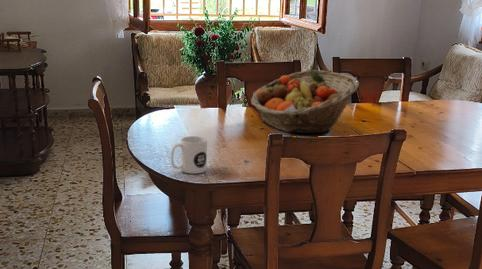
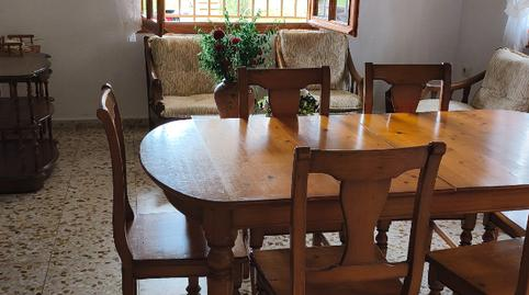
- mug [170,135,208,175]
- fruit basket [250,69,360,135]
